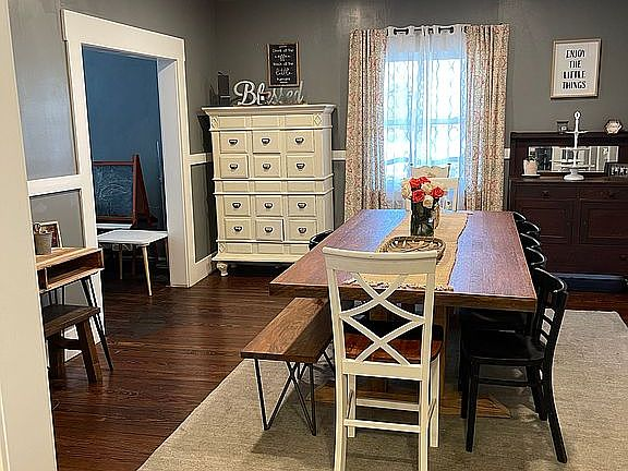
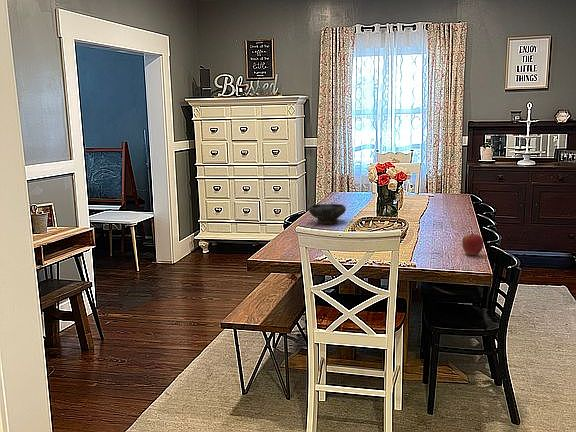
+ apple [461,232,484,256]
+ bowl [308,203,347,225]
